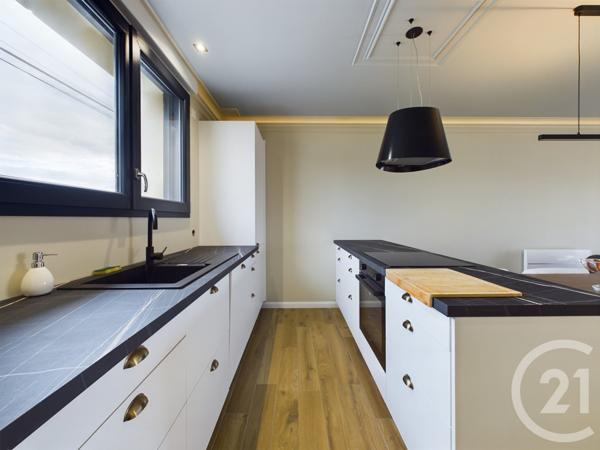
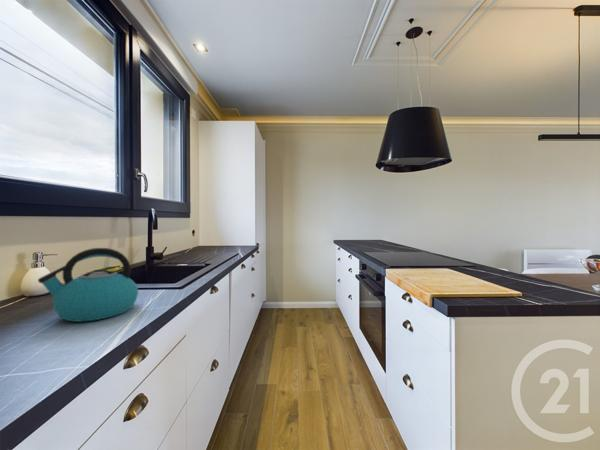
+ kettle [37,247,139,323]
